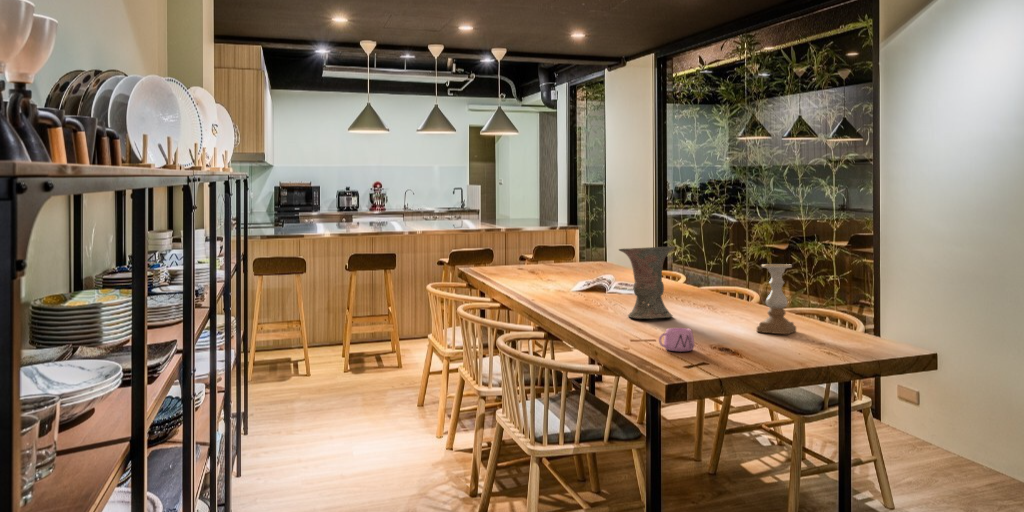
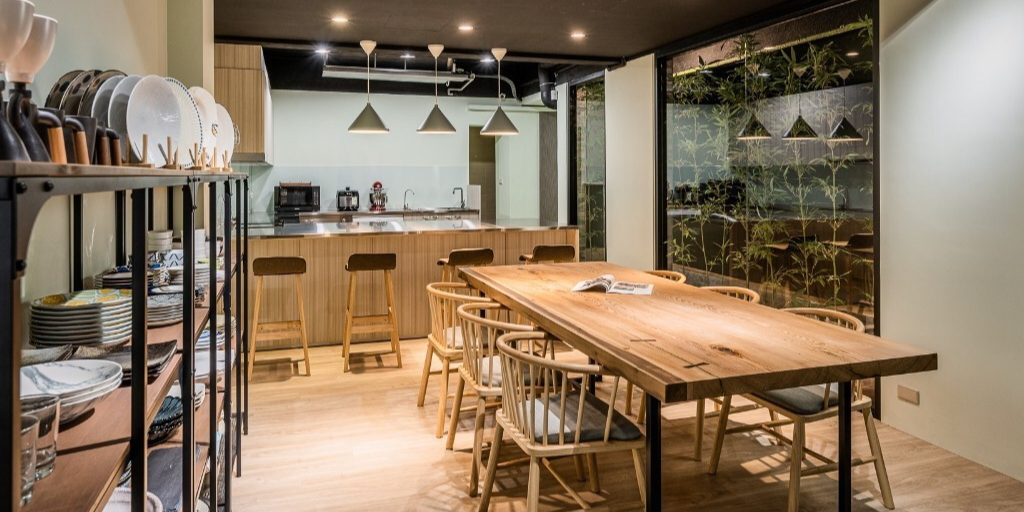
- mug [658,327,695,353]
- candle holder [756,263,797,335]
- vase [618,245,676,320]
